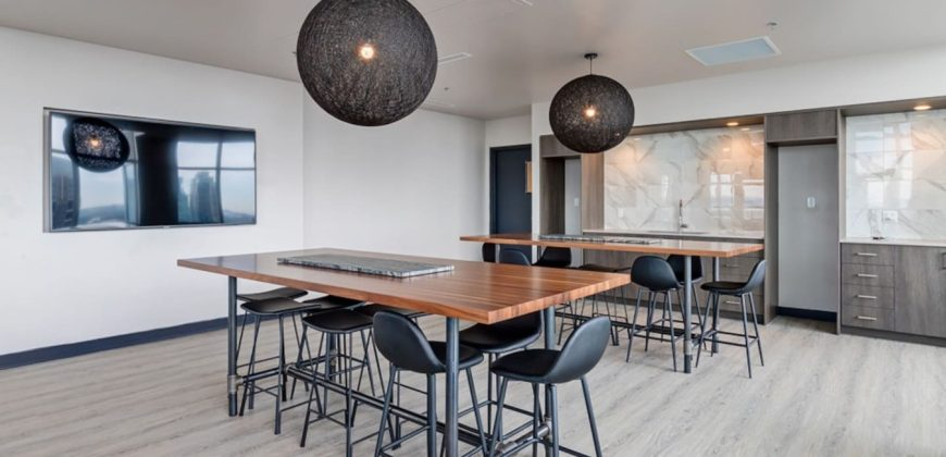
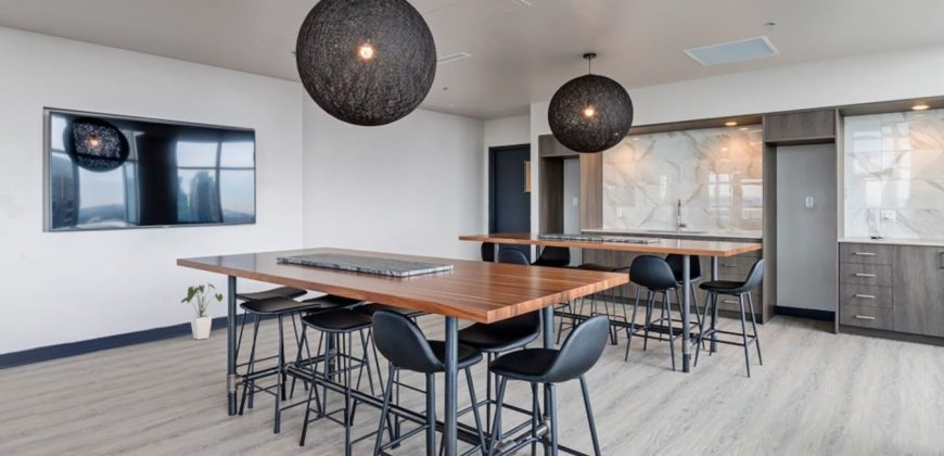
+ house plant [180,281,224,341]
